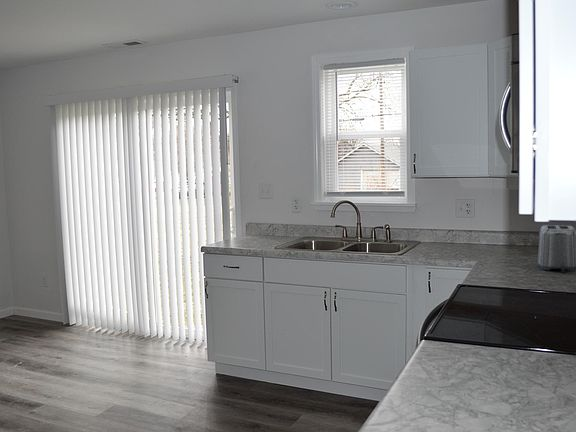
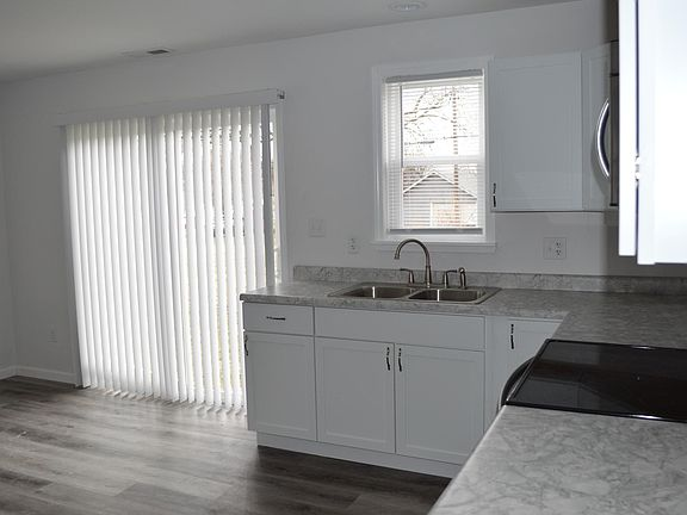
- toaster [537,224,576,274]
